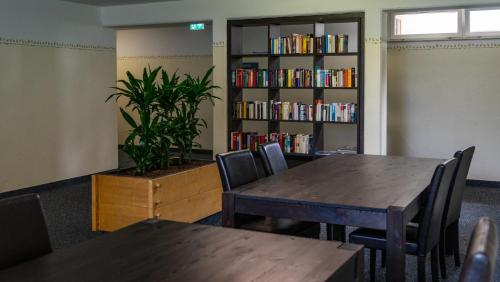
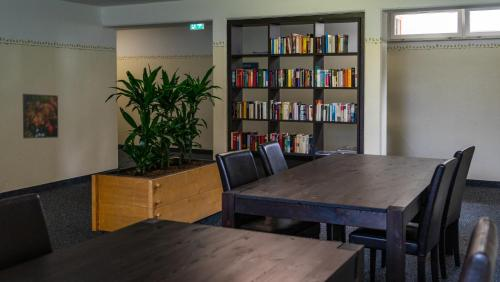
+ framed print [22,93,59,139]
